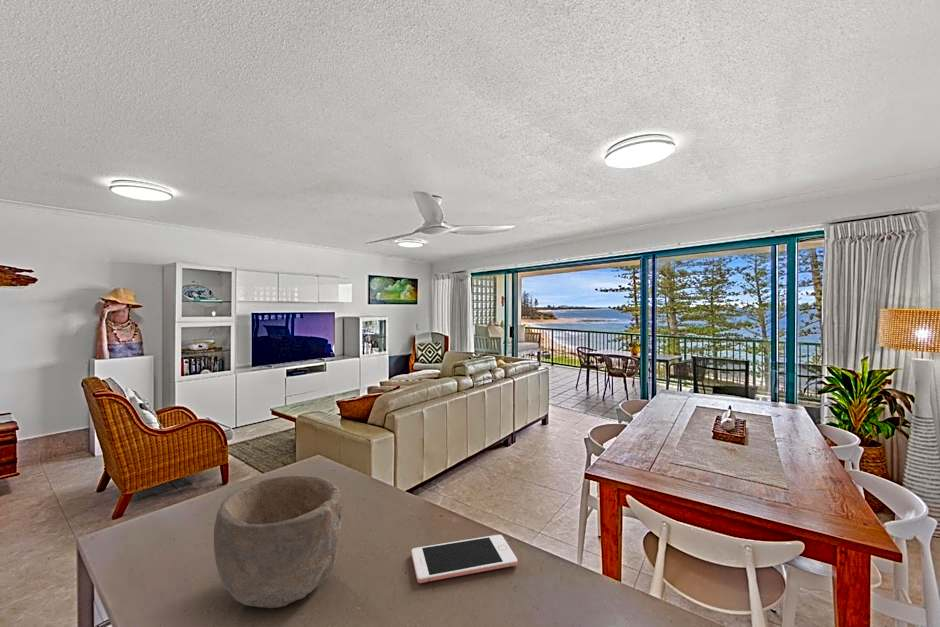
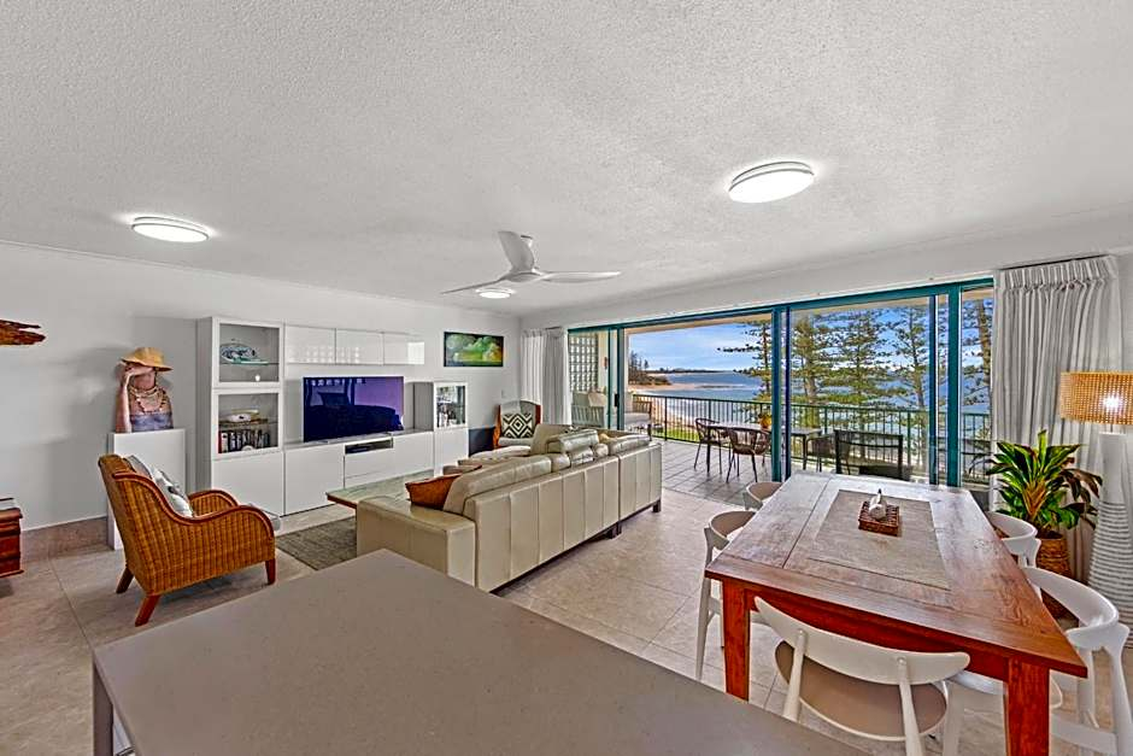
- cell phone [411,534,519,584]
- bowl [213,474,344,609]
